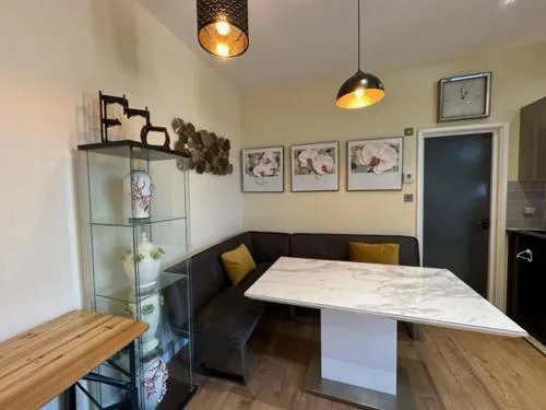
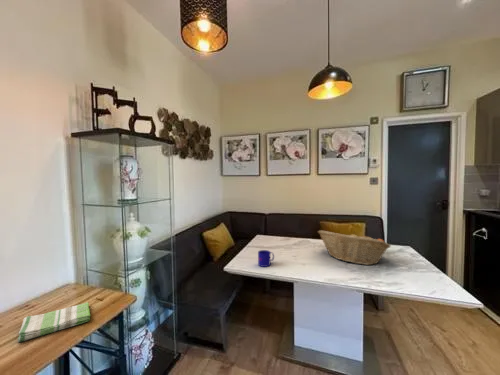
+ dish towel [17,301,91,343]
+ fruit basket [317,229,392,266]
+ mug [257,249,275,268]
